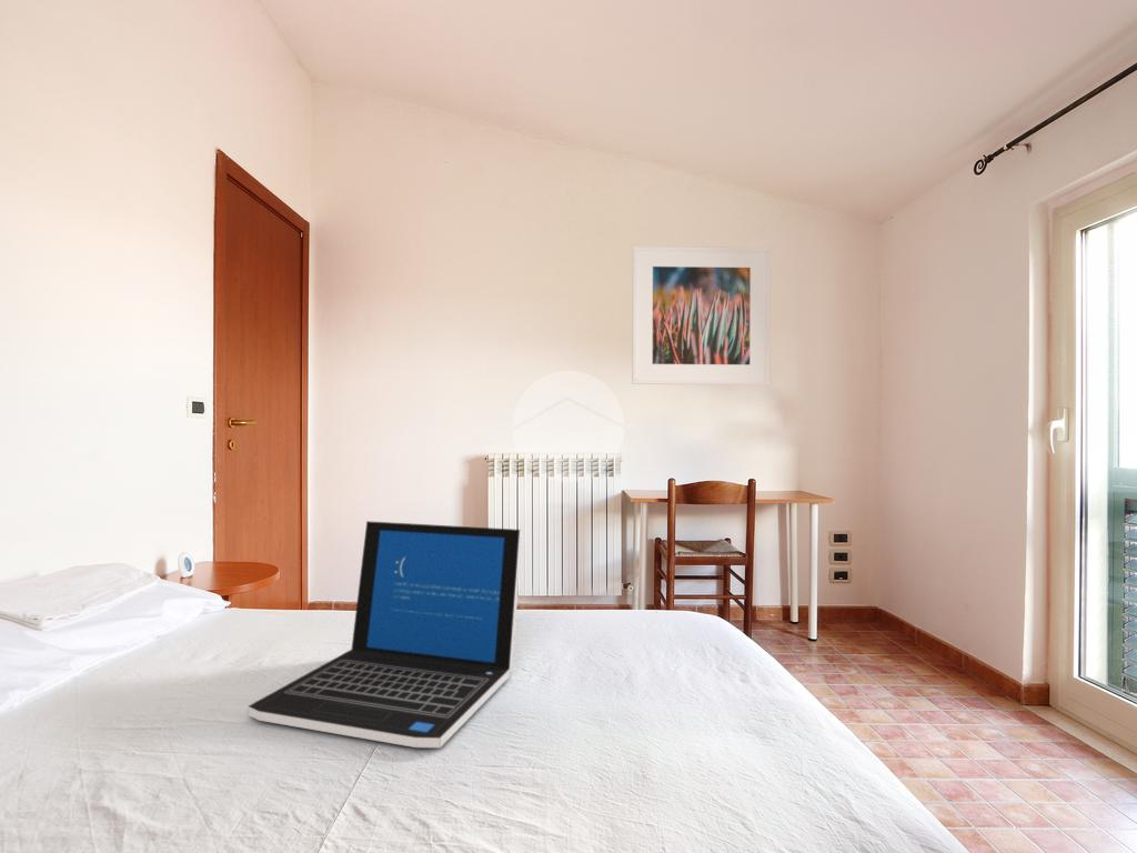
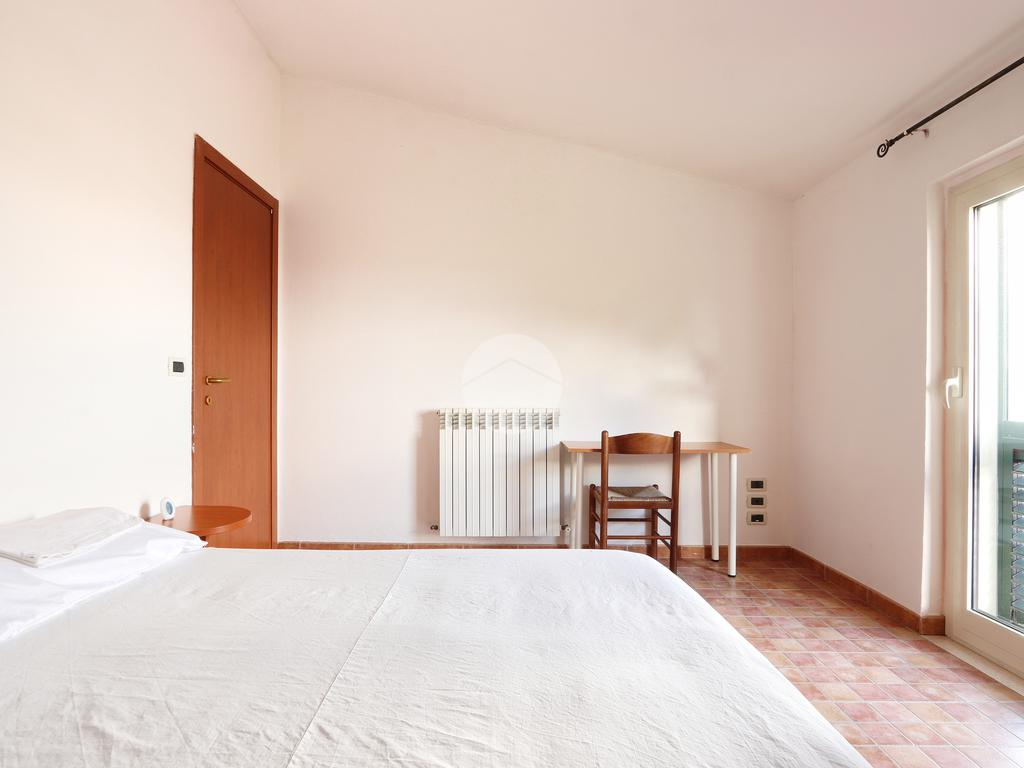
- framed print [631,245,771,385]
- laptop [246,520,523,749]
